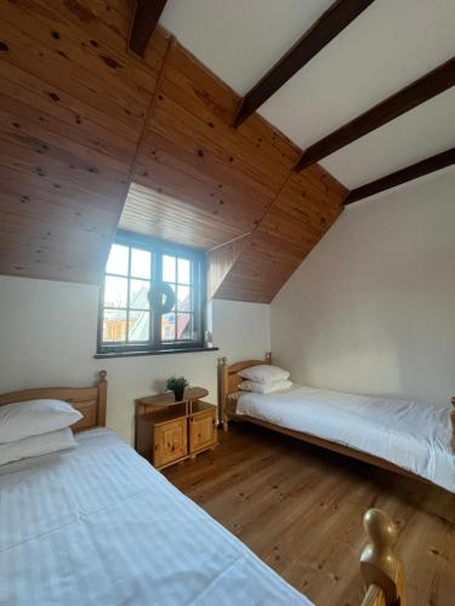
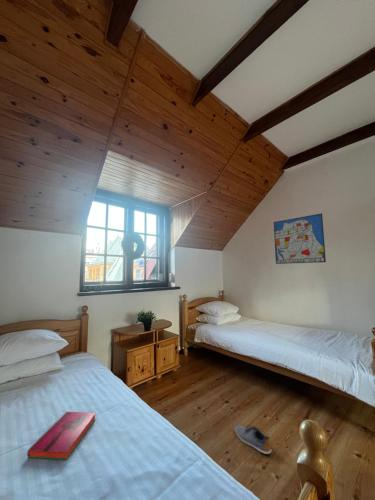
+ shoe [234,424,272,455]
+ wall art [273,212,327,265]
+ hardback book [26,411,97,461]
